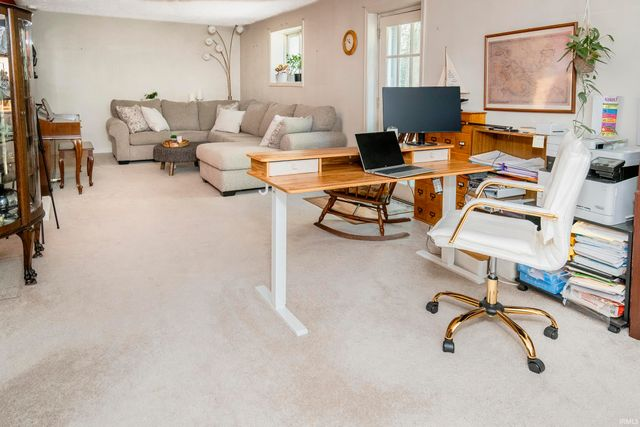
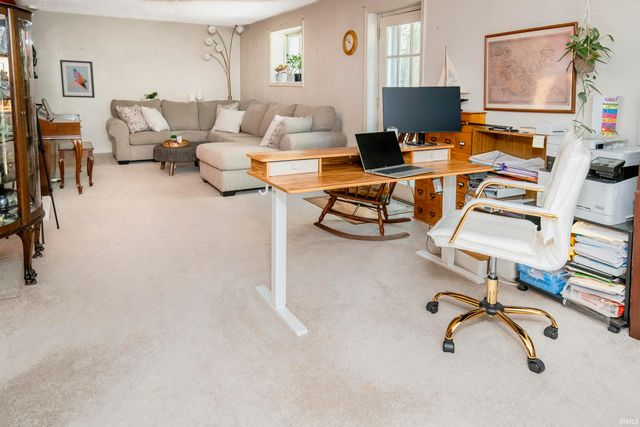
+ wall art [59,59,96,99]
